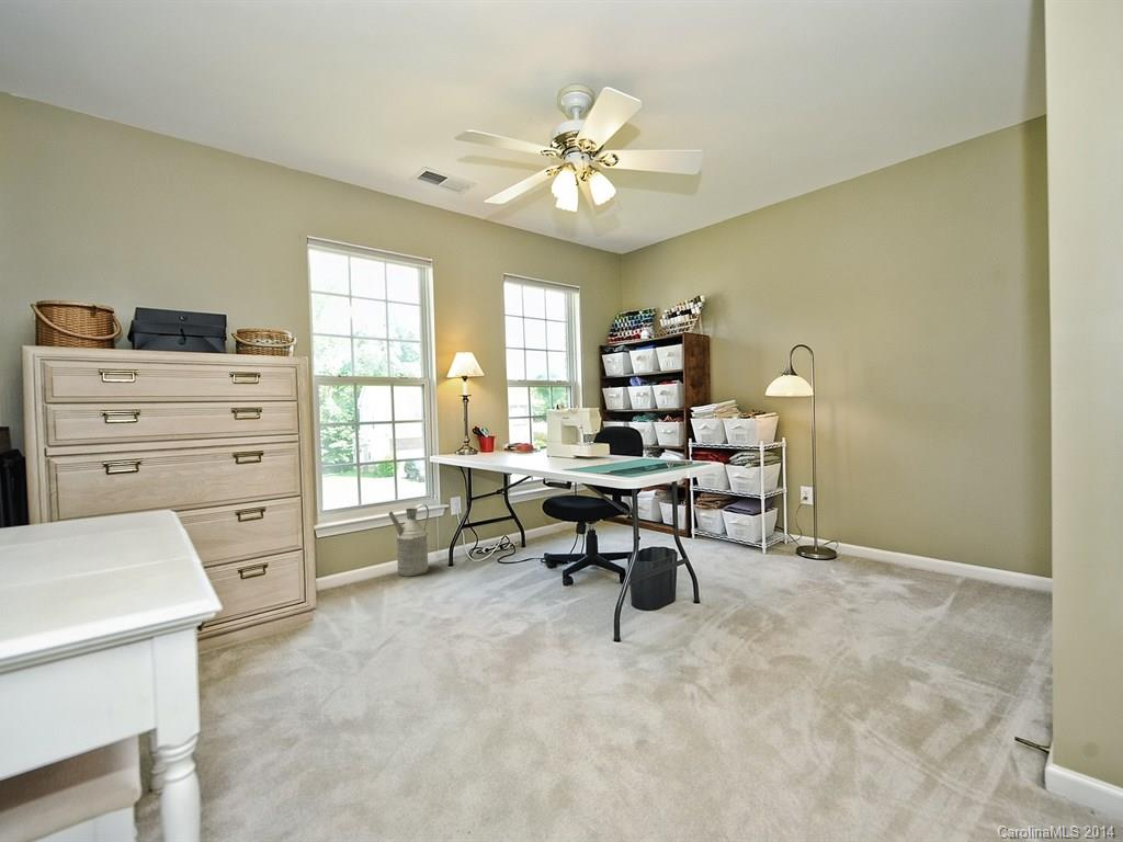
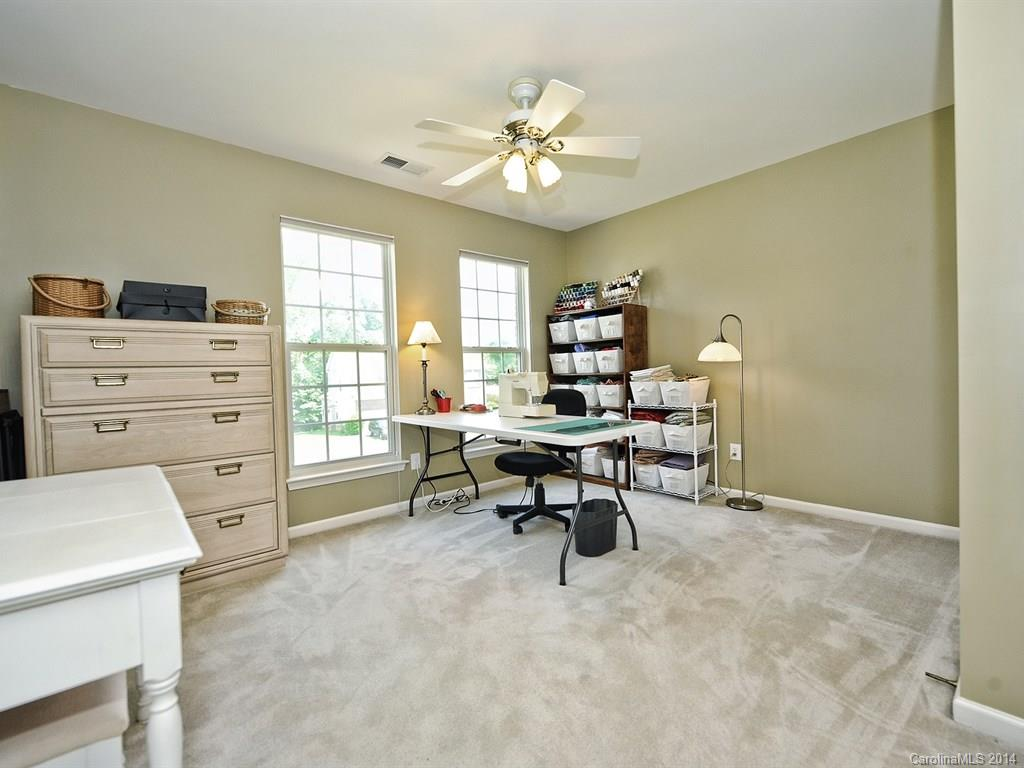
- watering can [387,503,430,577]
